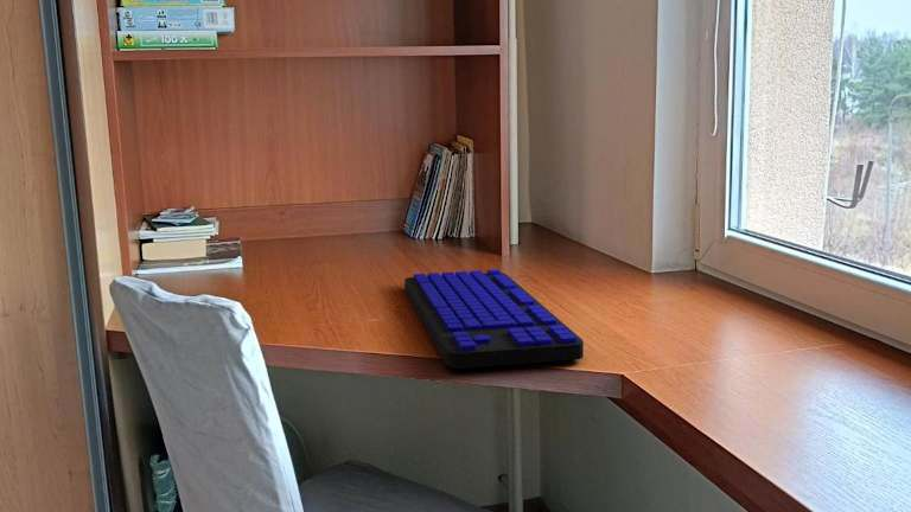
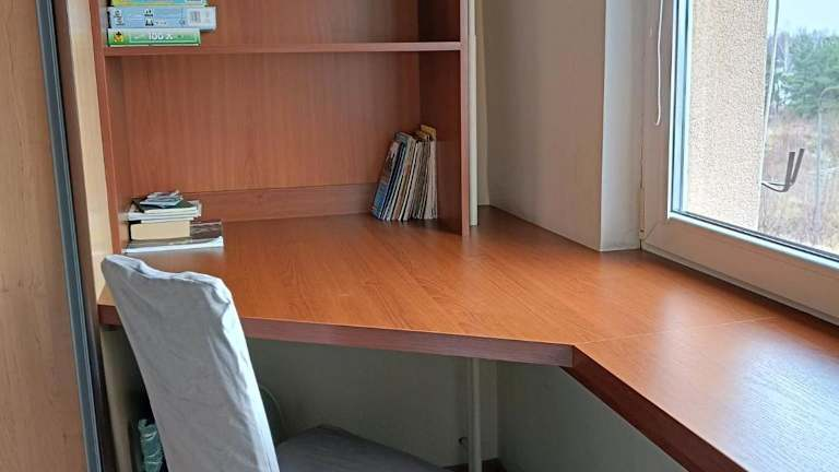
- keyboard [403,268,585,370]
